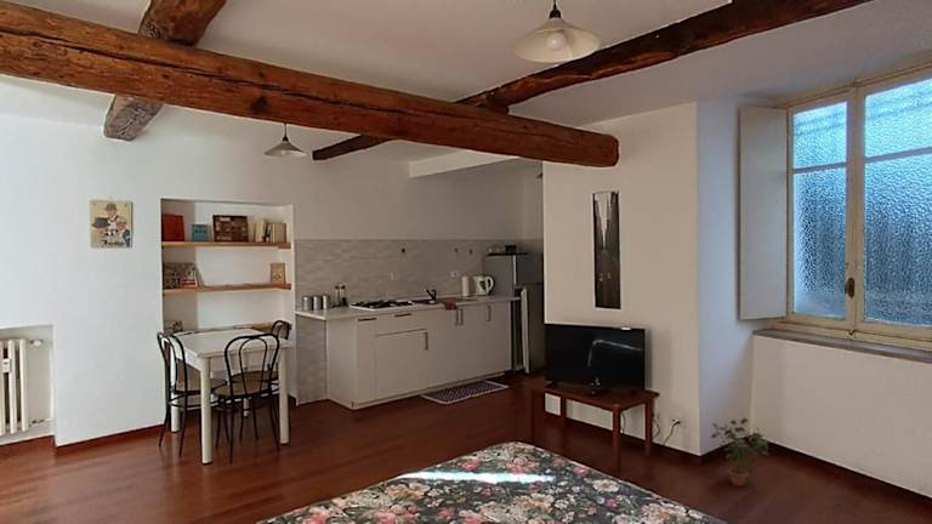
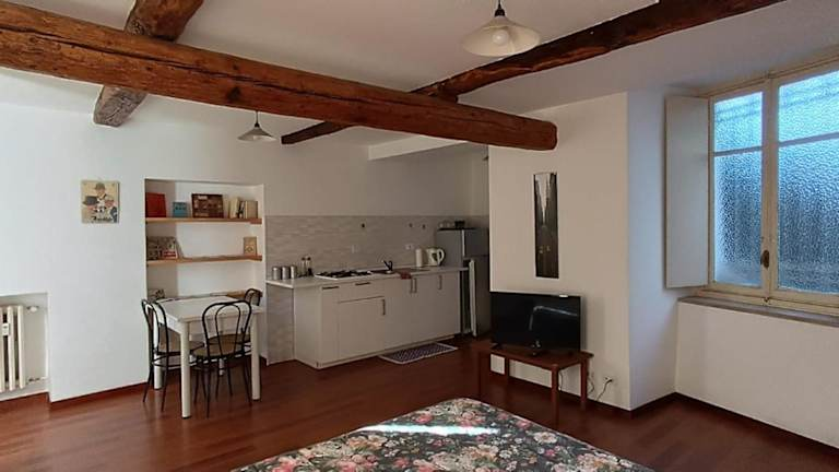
- potted plant [710,416,772,488]
